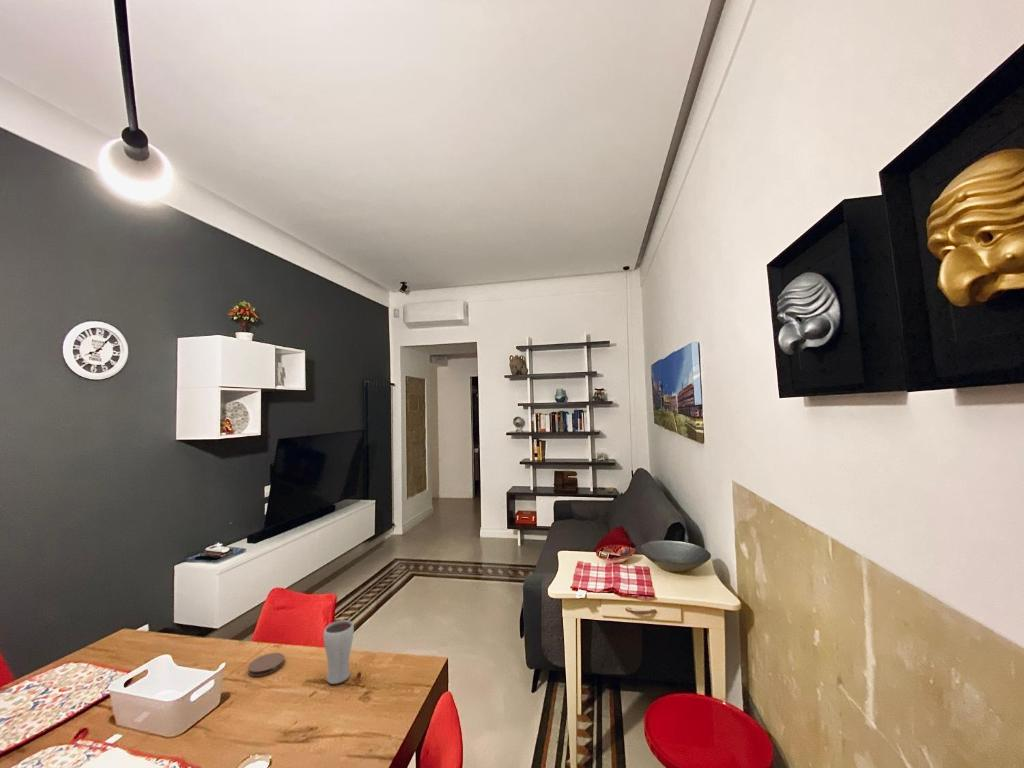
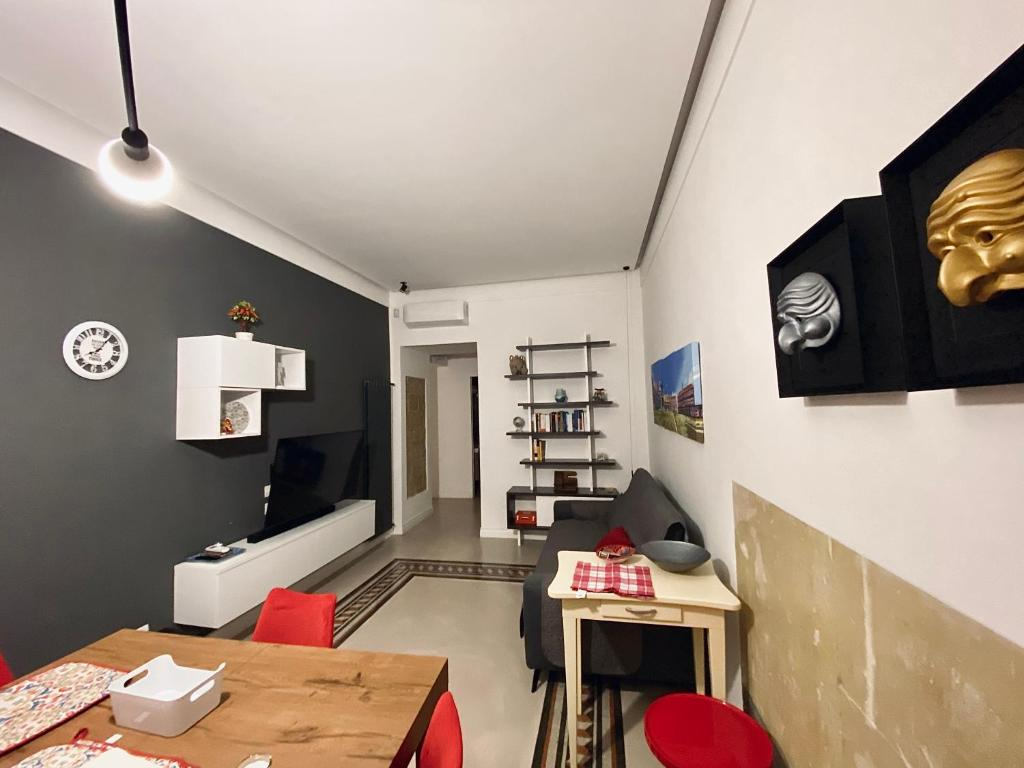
- coaster [247,652,285,677]
- drinking glass [322,619,355,685]
